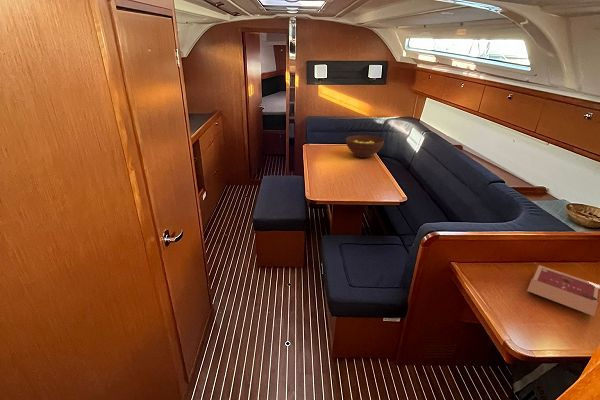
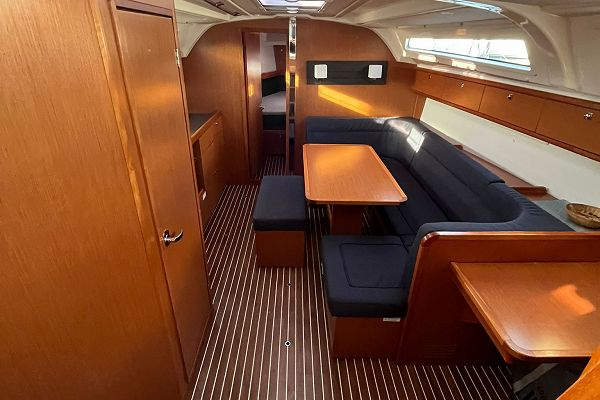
- fruit bowl [345,134,385,159]
- book [526,264,600,317]
